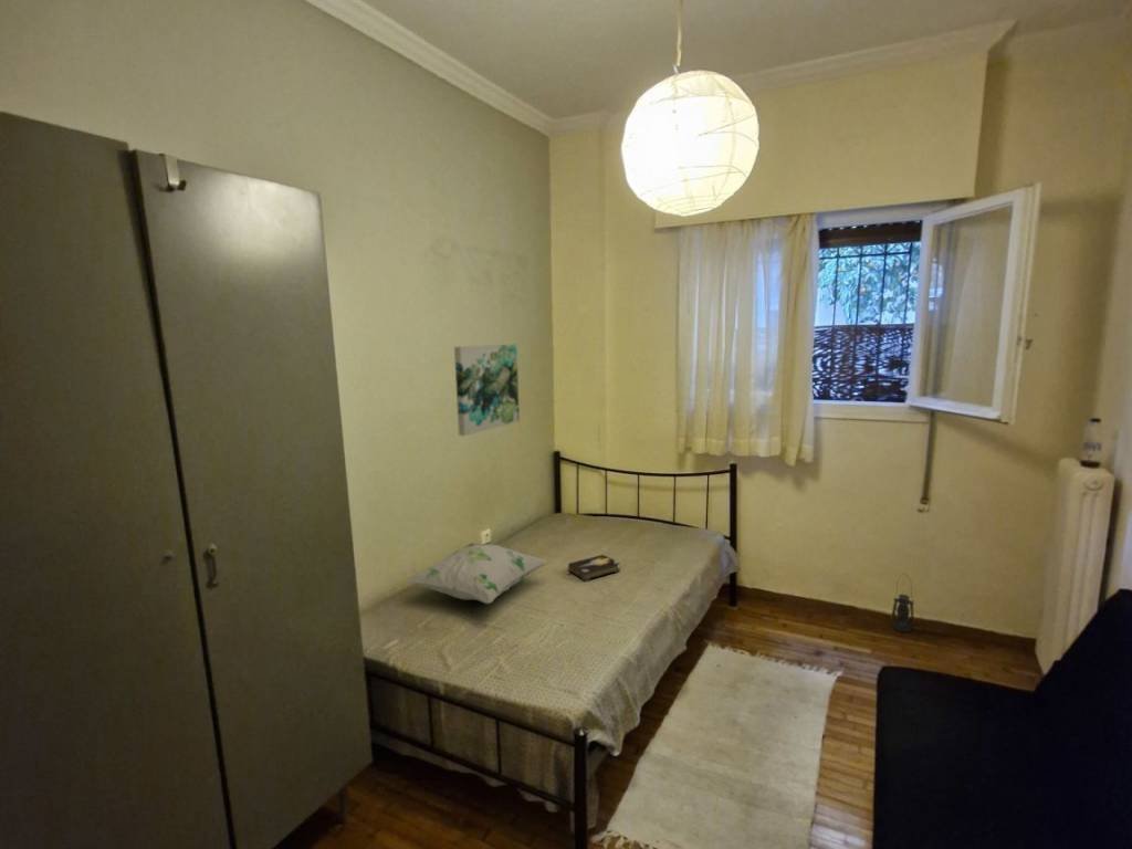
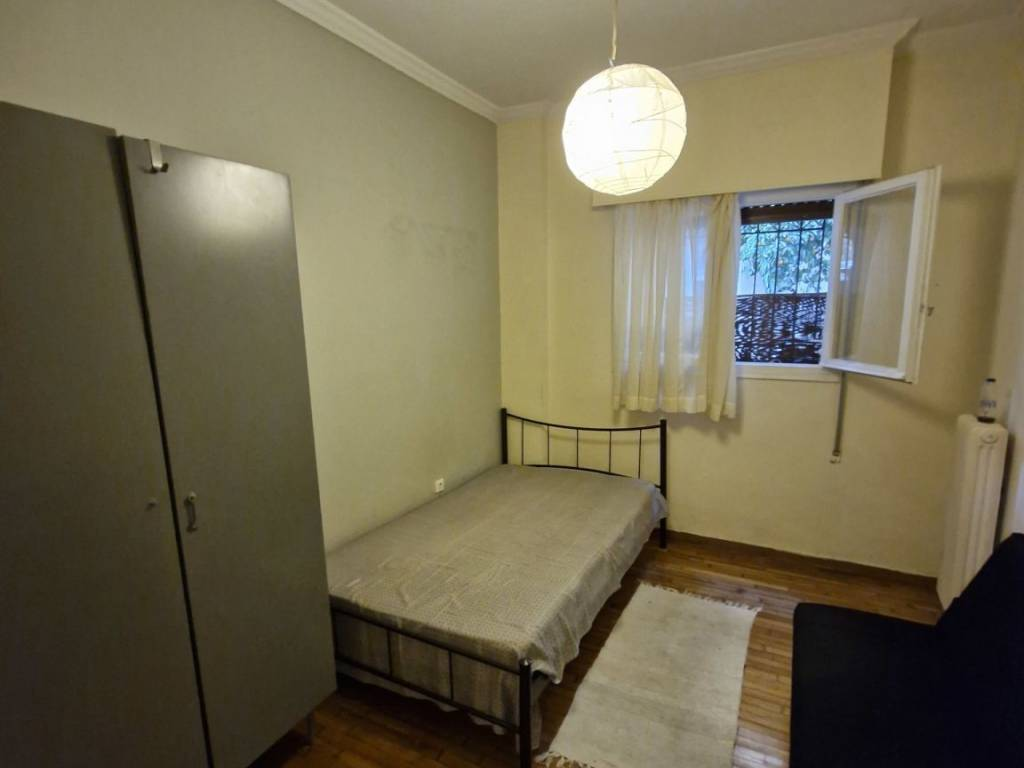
- wall art [453,344,521,437]
- hardback book [566,554,621,583]
- lantern [890,573,915,633]
- decorative pillow [408,542,551,605]
